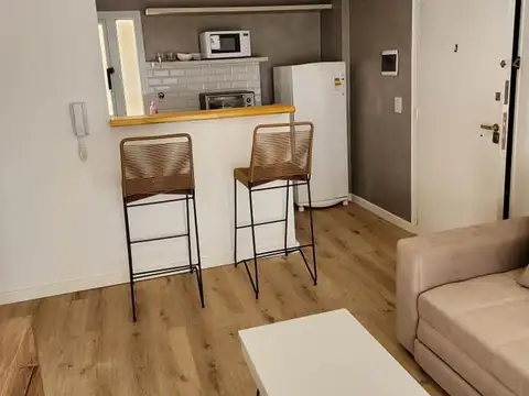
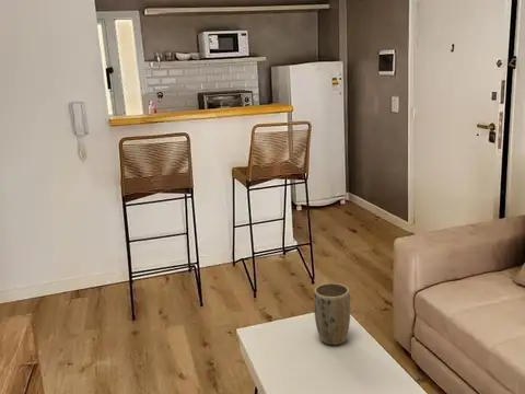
+ plant pot [313,282,351,346]
